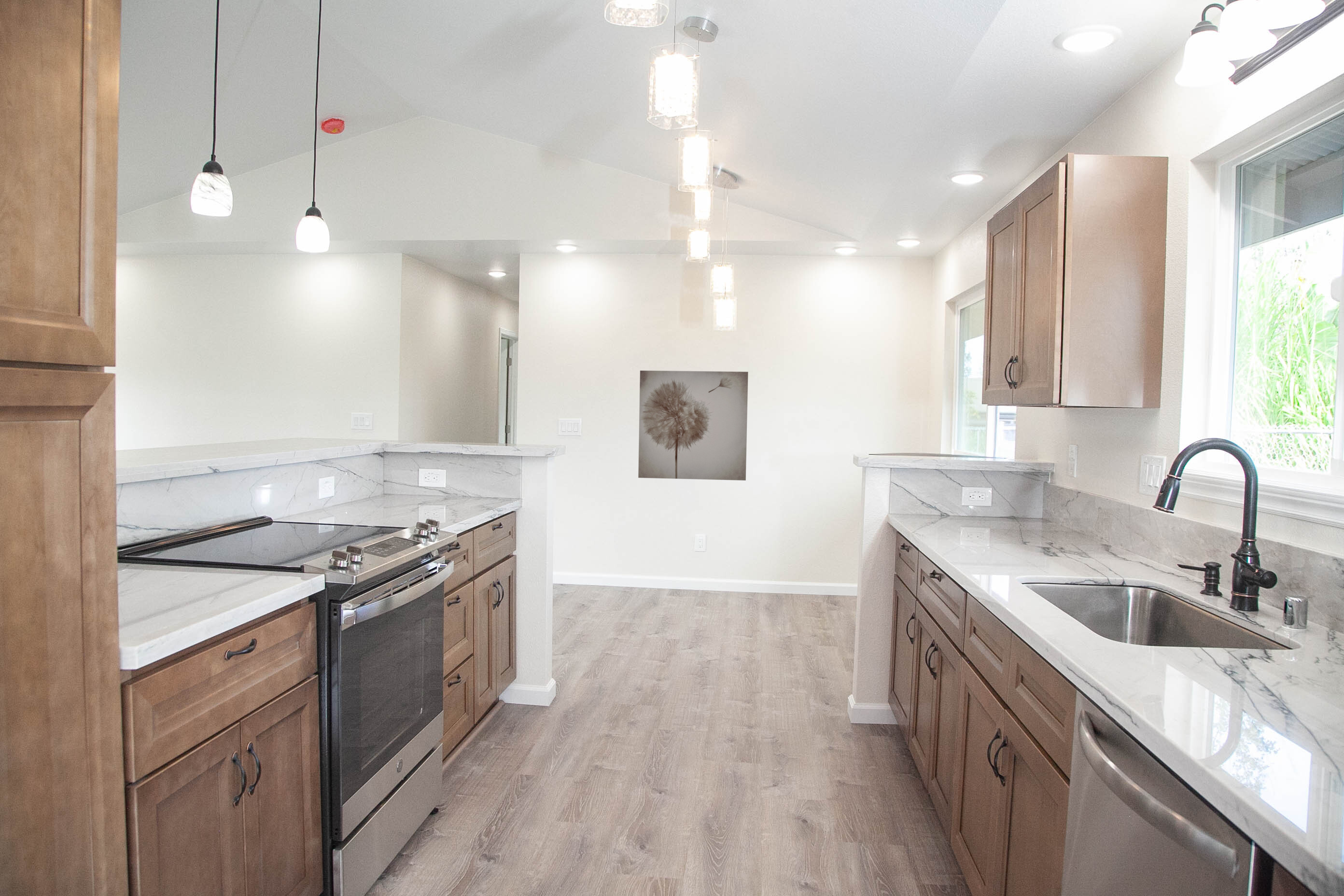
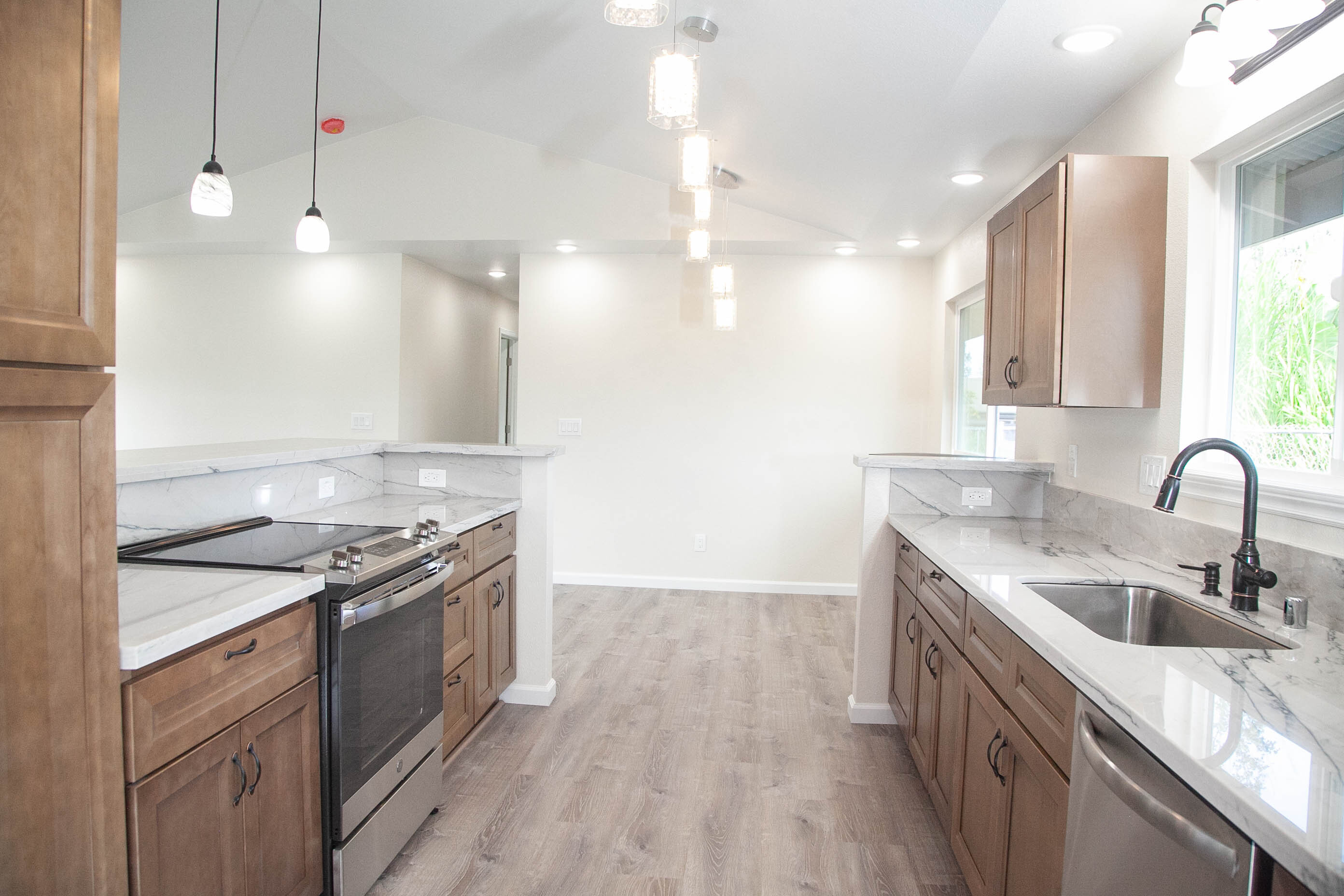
- wall art [638,370,749,481]
